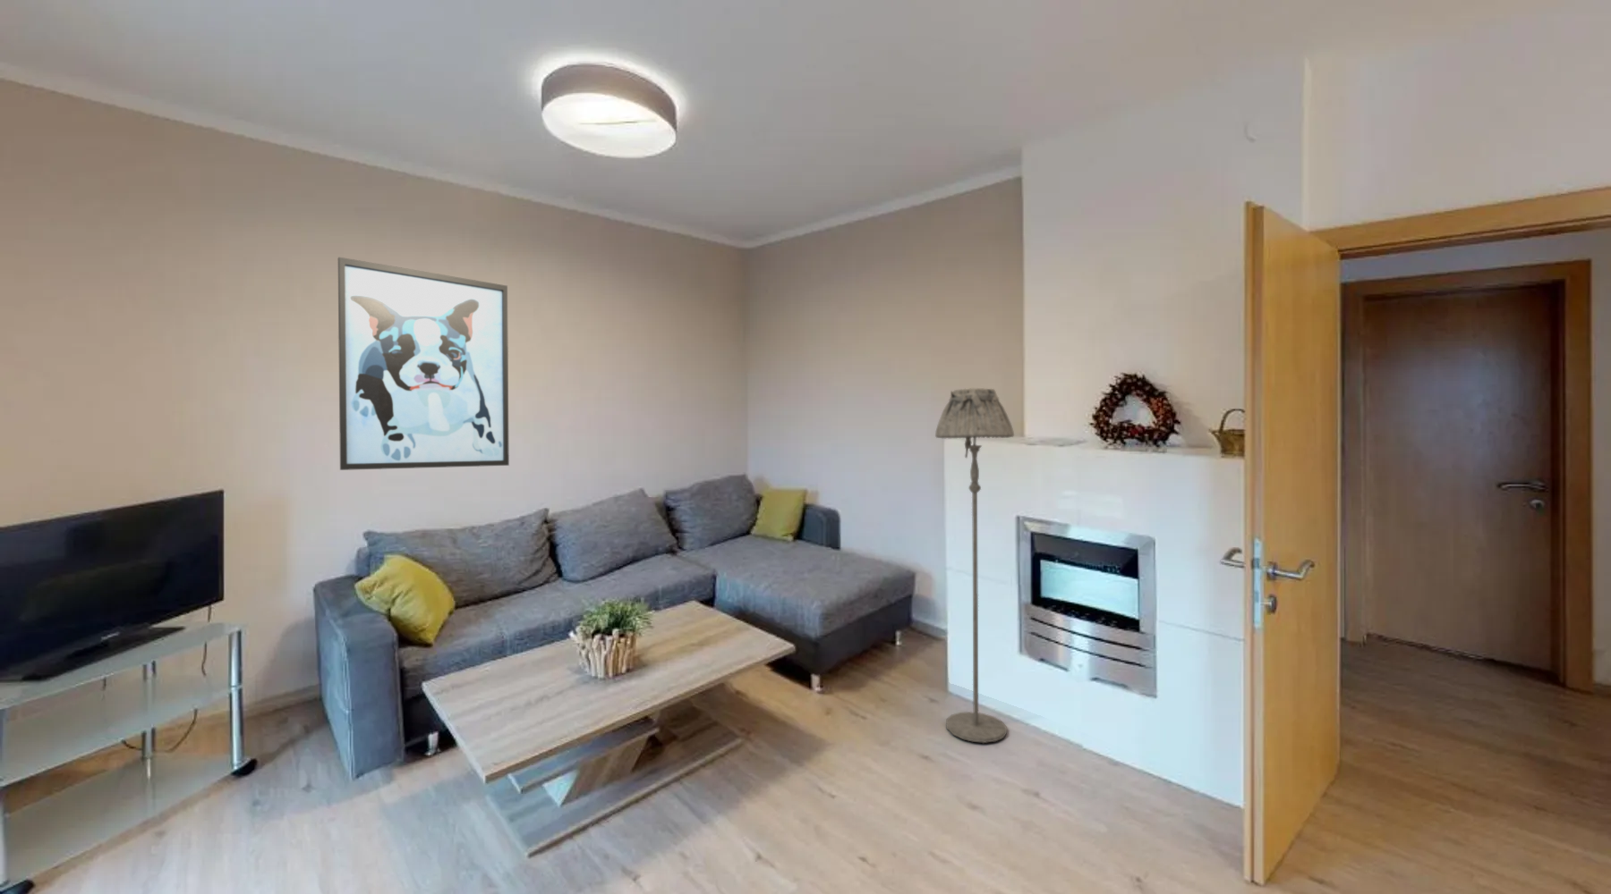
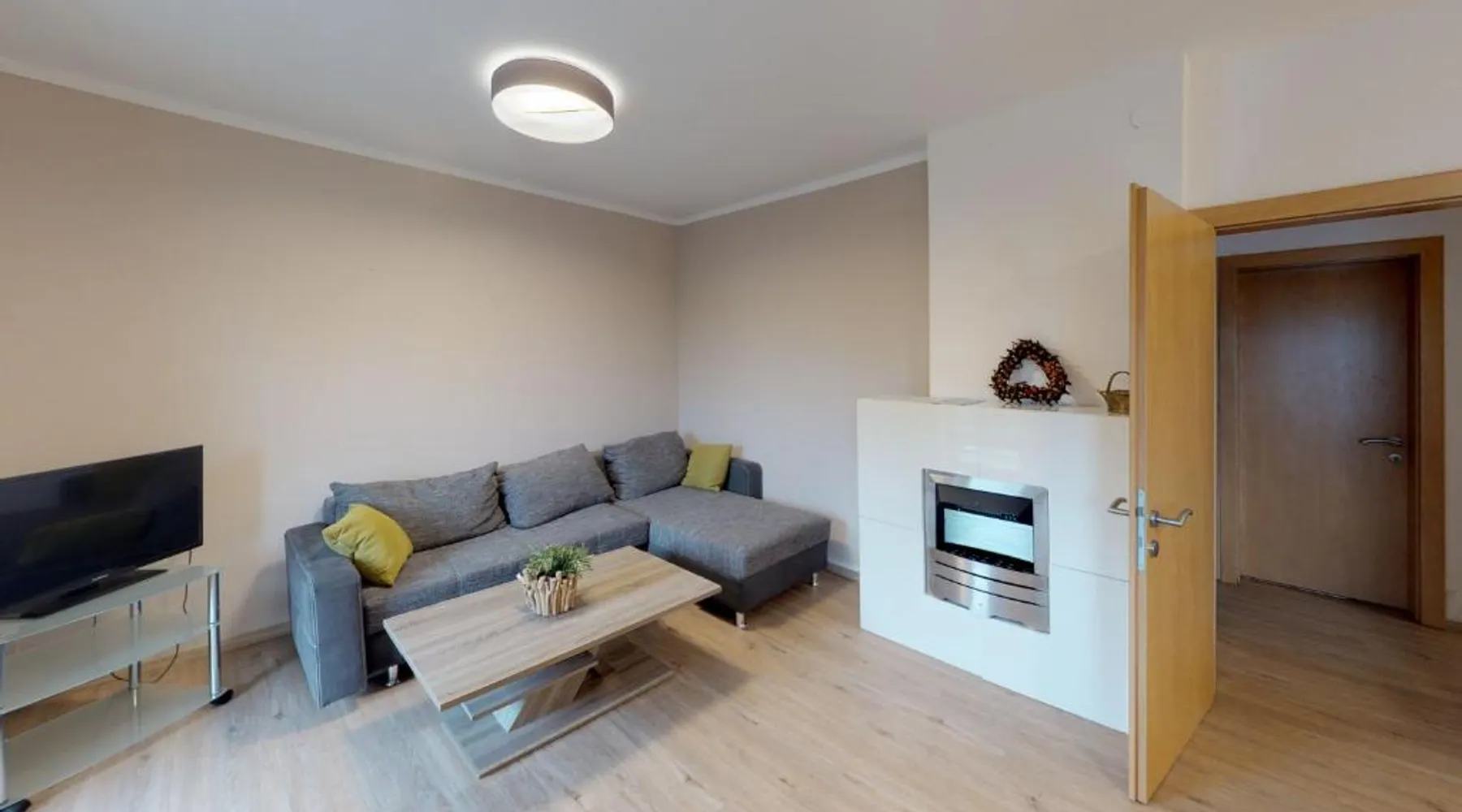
- wall art [337,257,510,471]
- floor lamp [934,388,1015,744]
